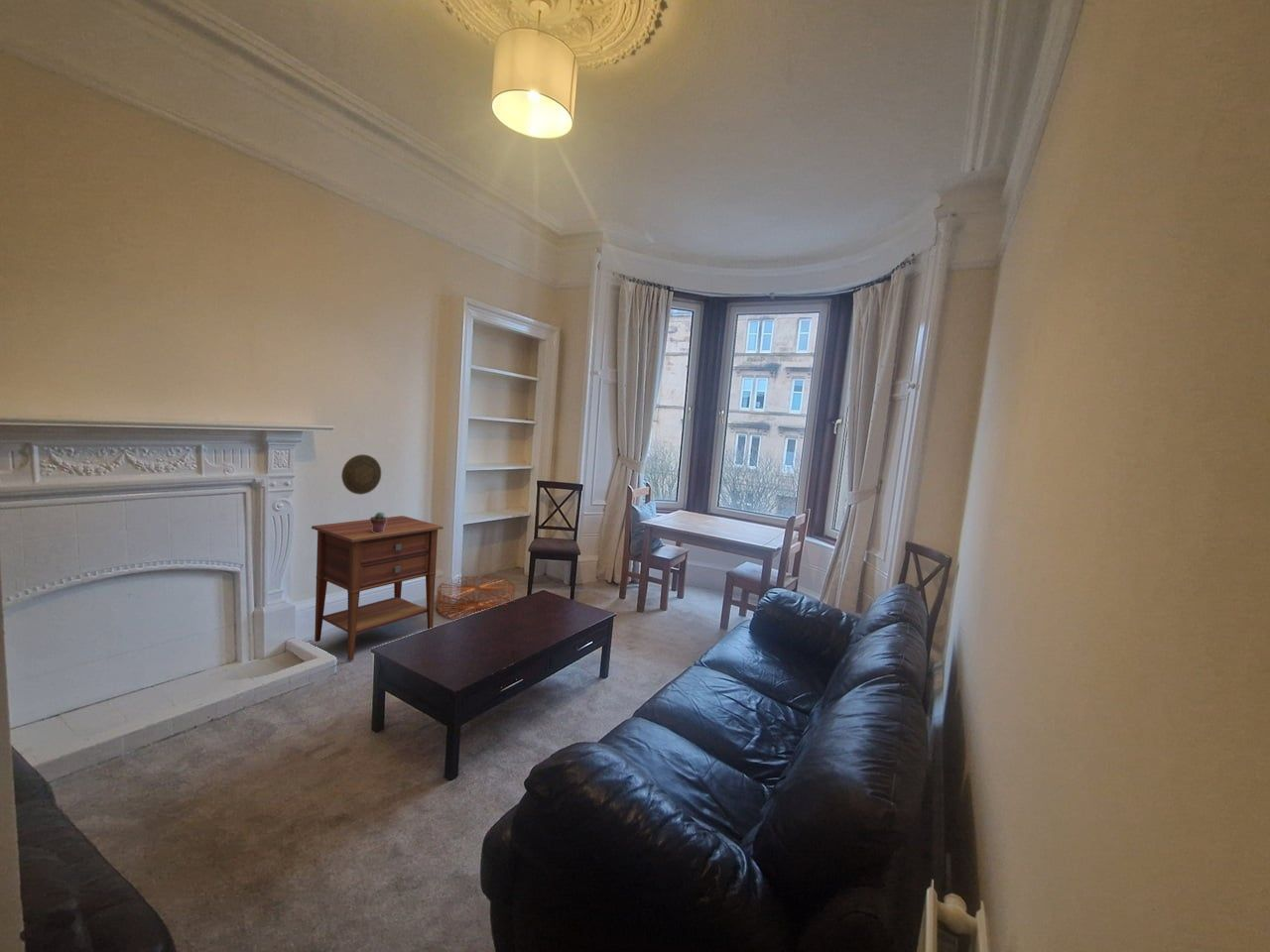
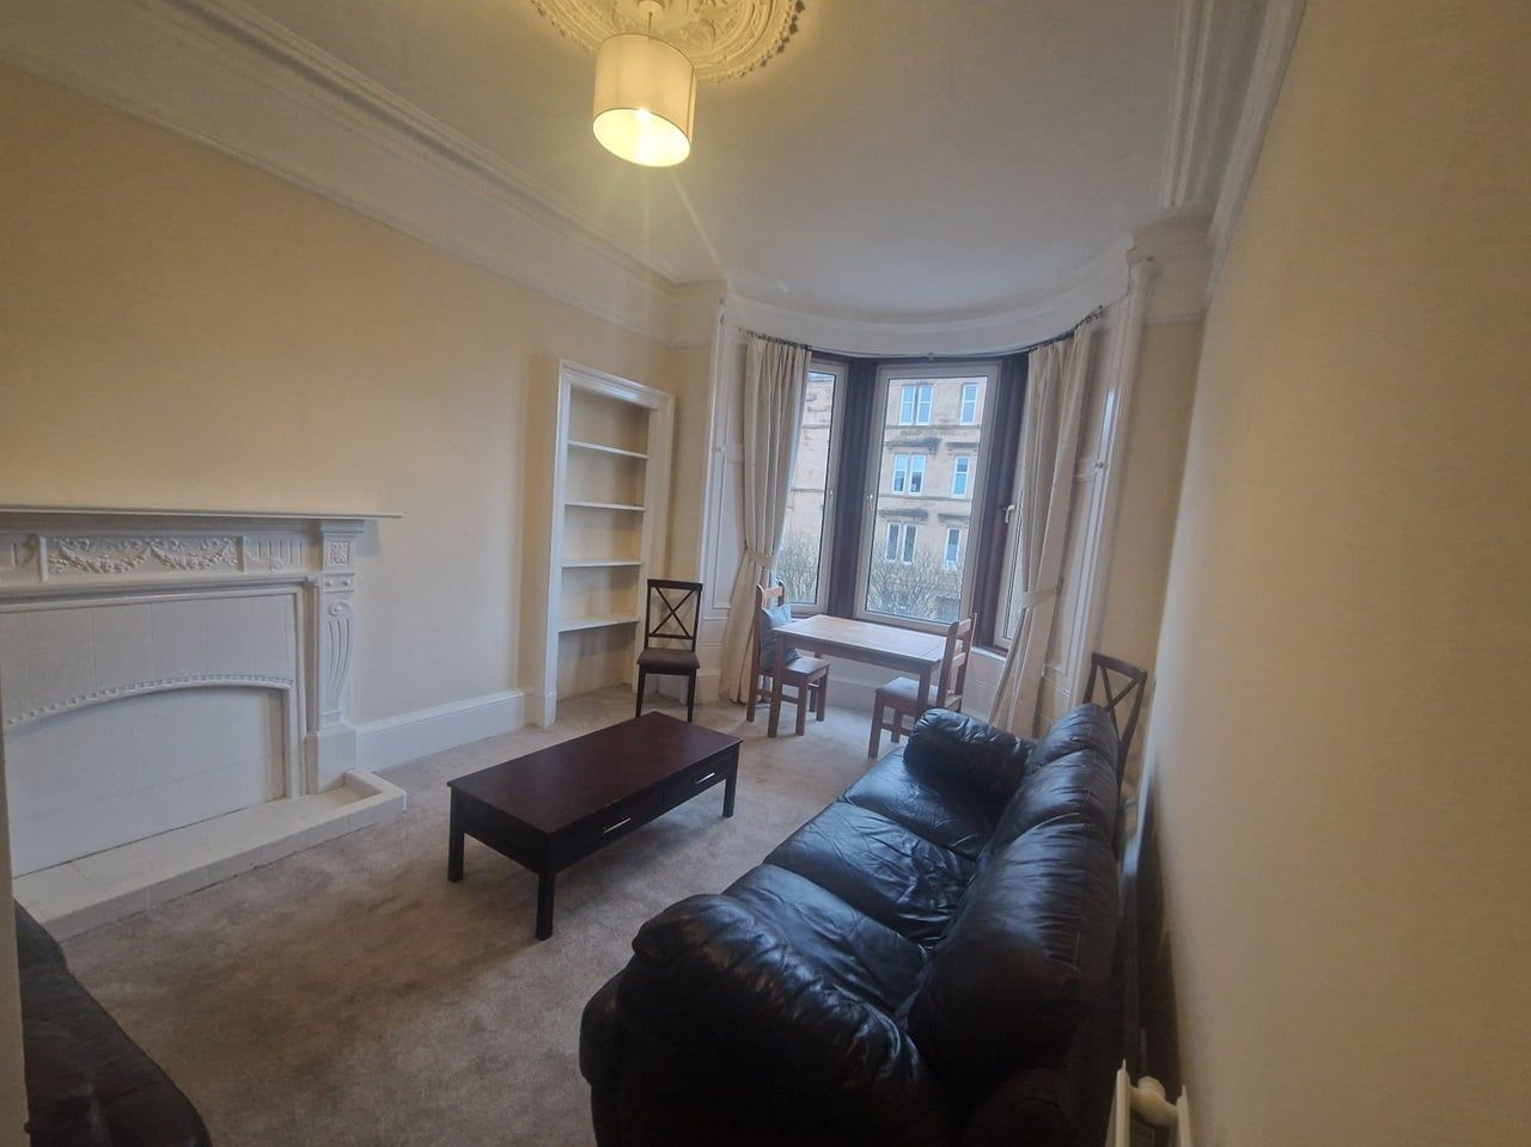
- nightstand [311,515,445,661]
- basket [436,575,516,621]
- decorative plate [340,453,382,496]
- potted succulent [369,512,388,534]
